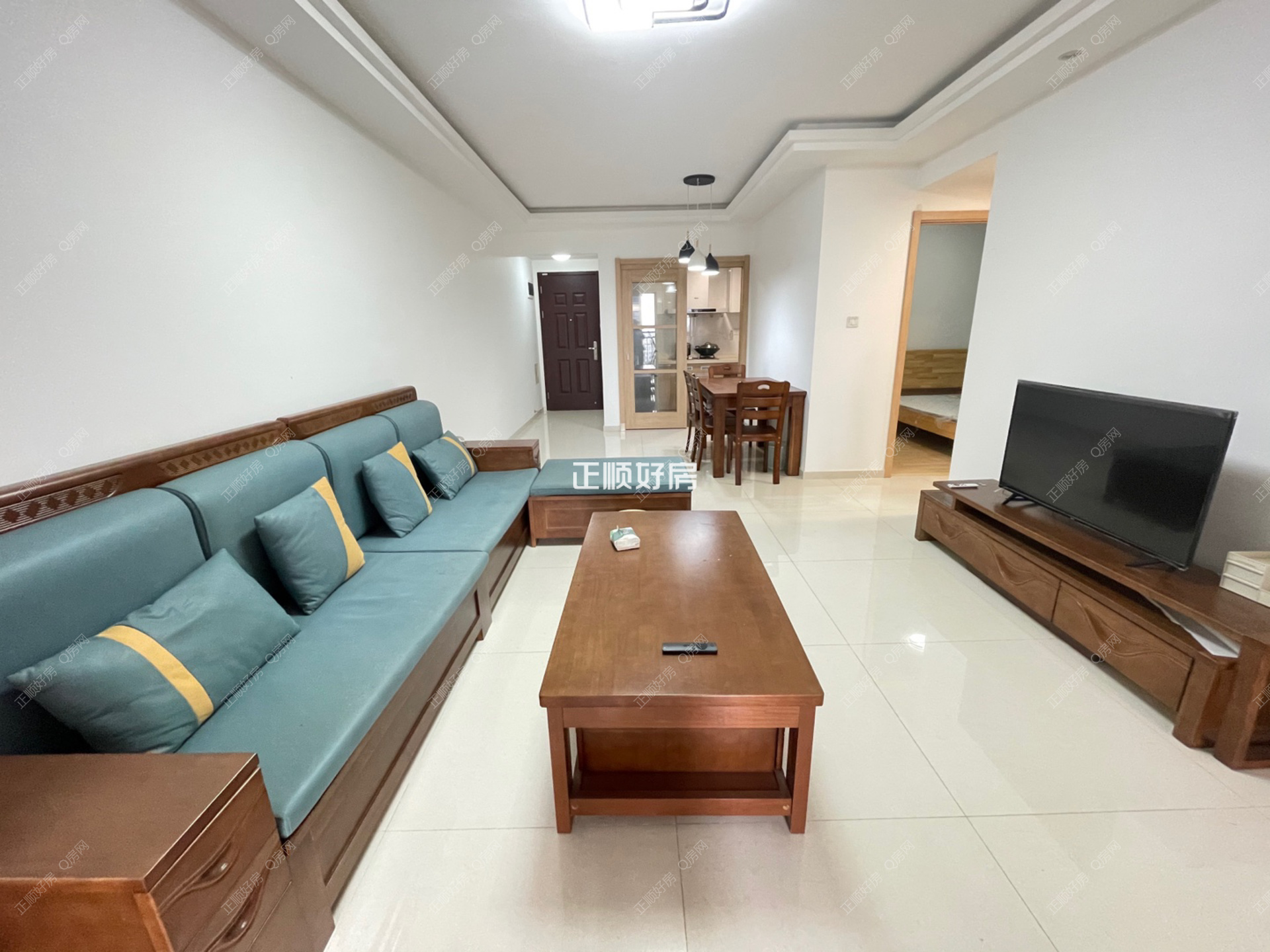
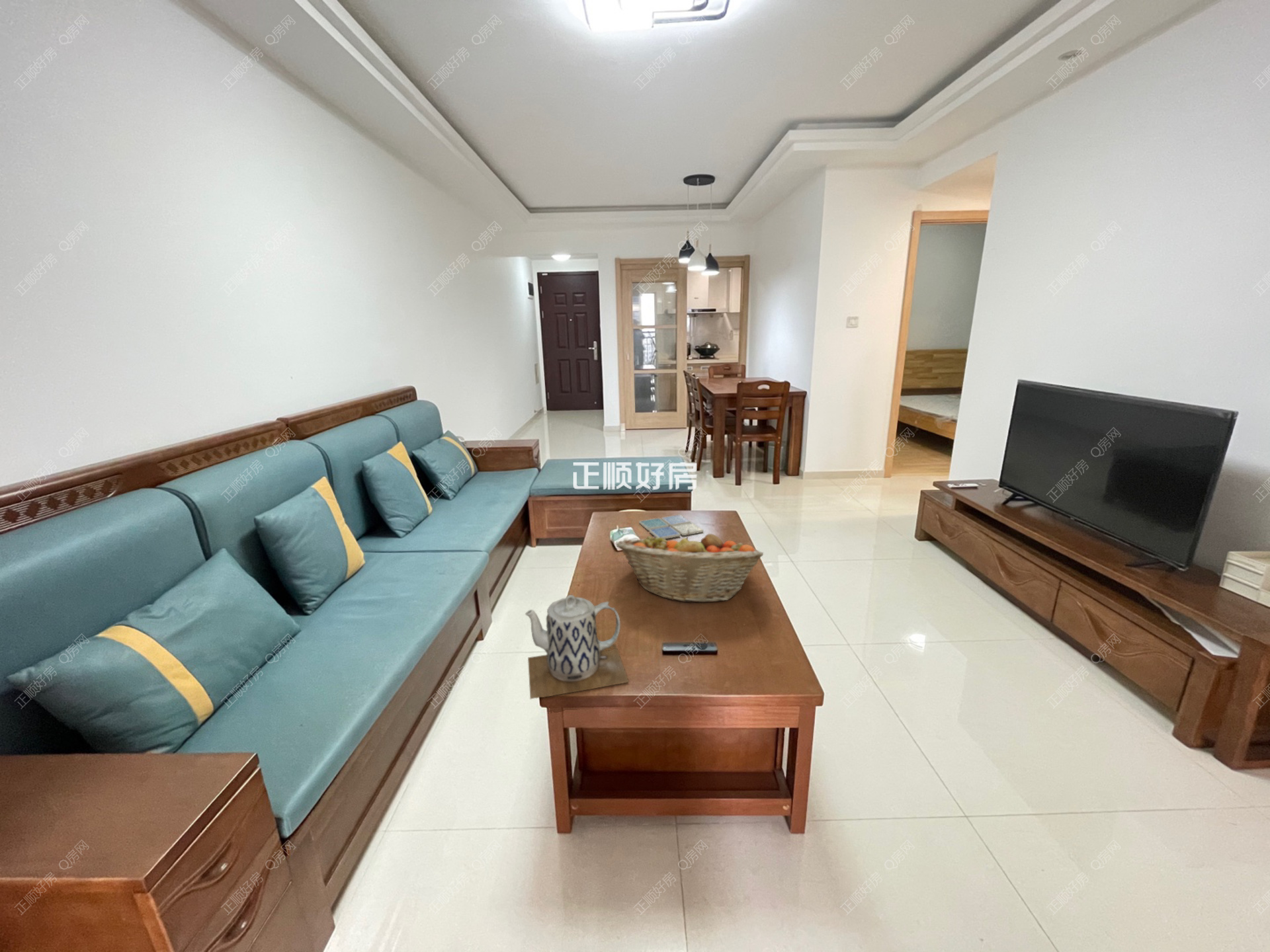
+ fruit basket [615,530,764,603]
+ teapot [525,594,630,700]
+ drink coaster [638,514,704,539]
